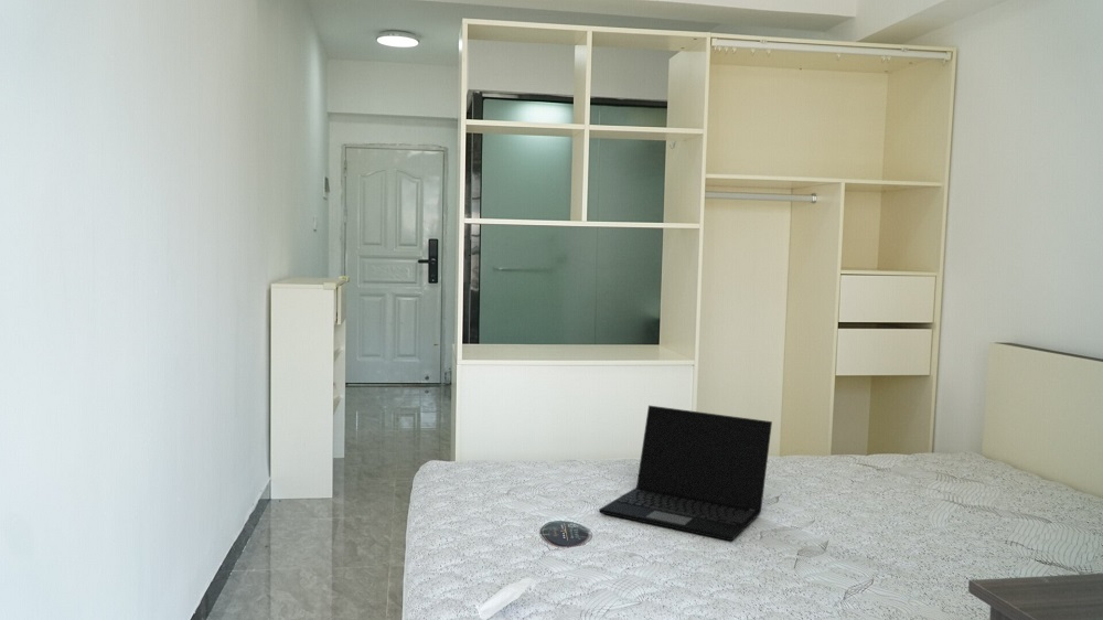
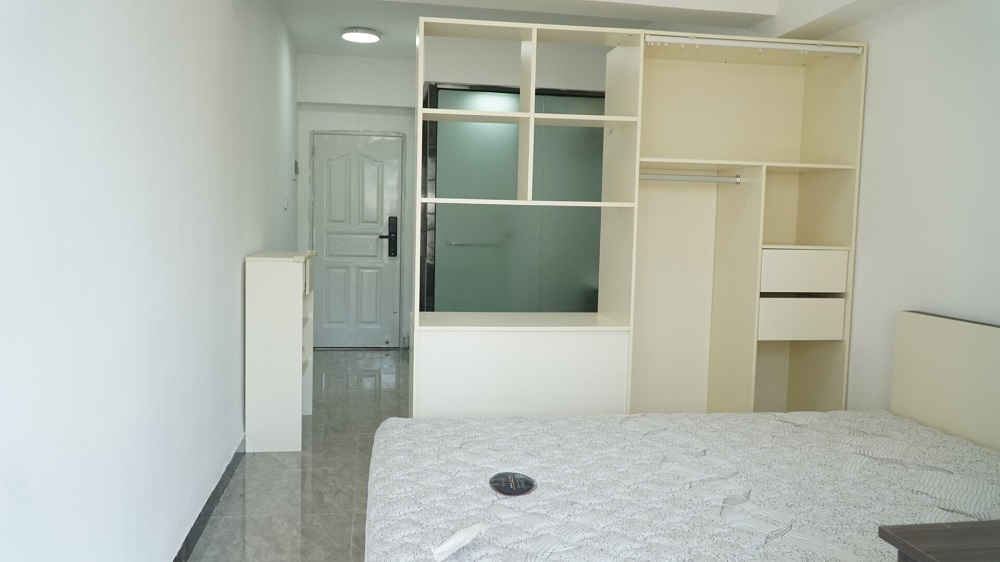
- laptop [598,405,773,542]
